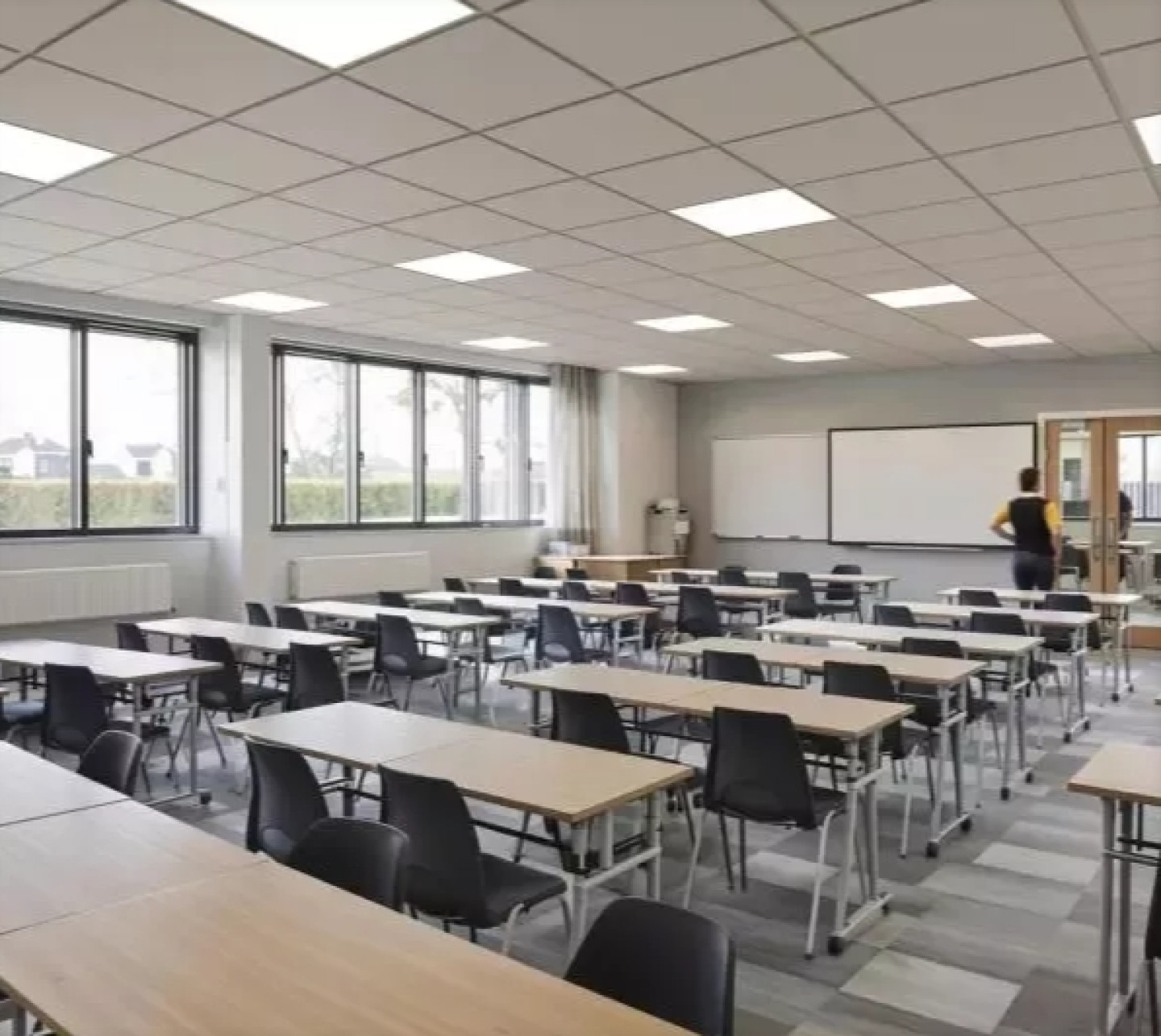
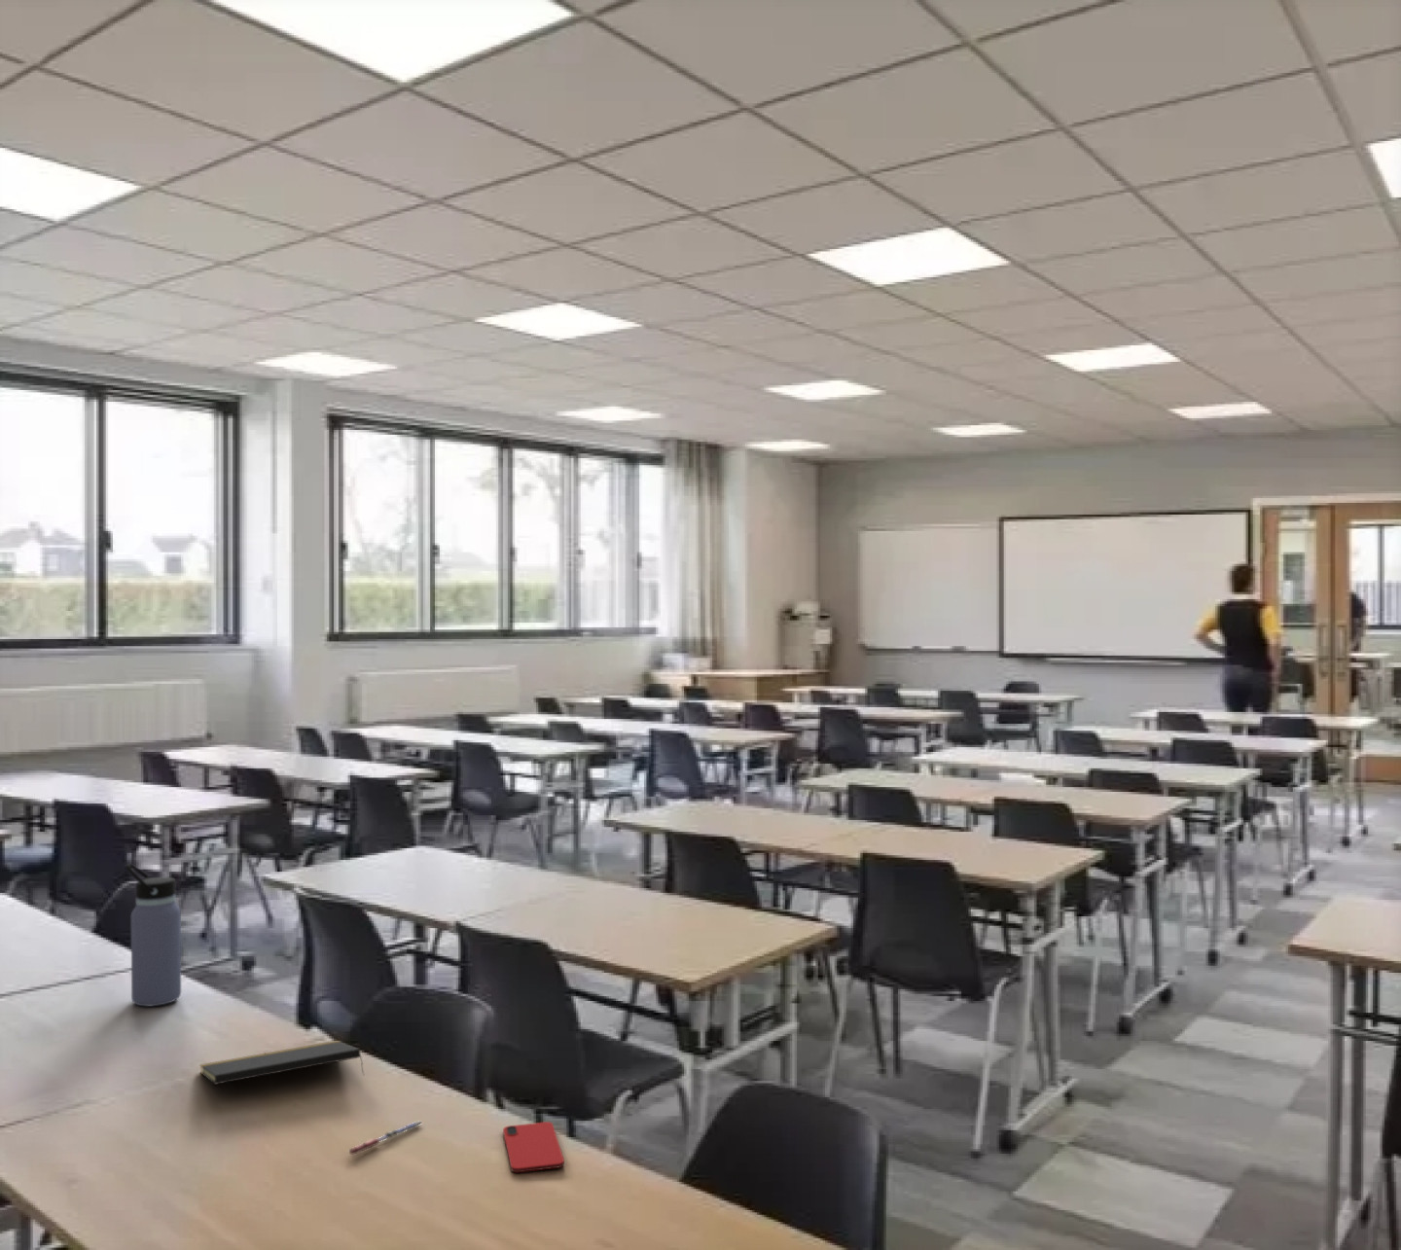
+ smartphone [502,1121,565,1173]
+ water bottle [124,861,182,1006]
+ pen [349,1120,424,1156]
+ notepad [198,1040,364,1086]
